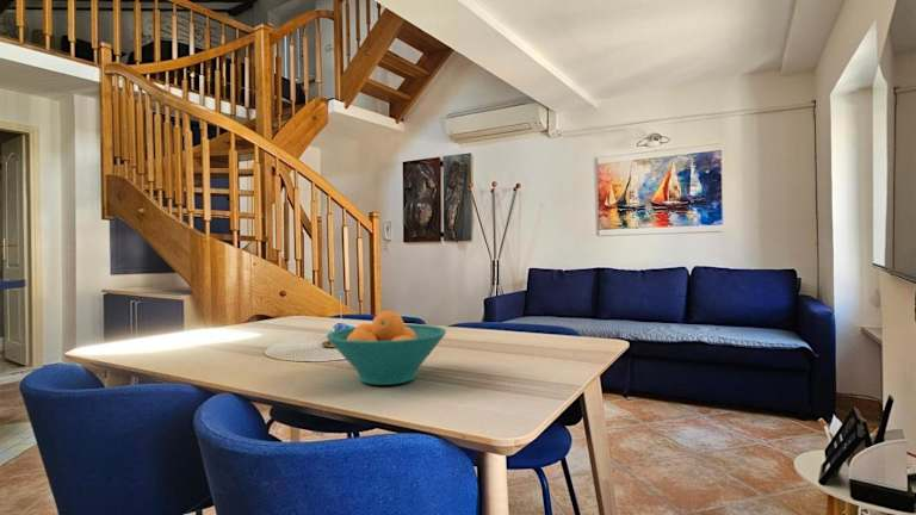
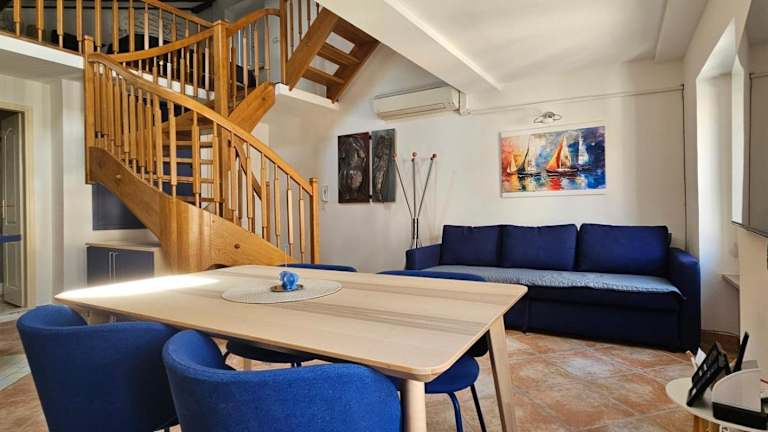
- fruit bowl [326,310,447,386]
